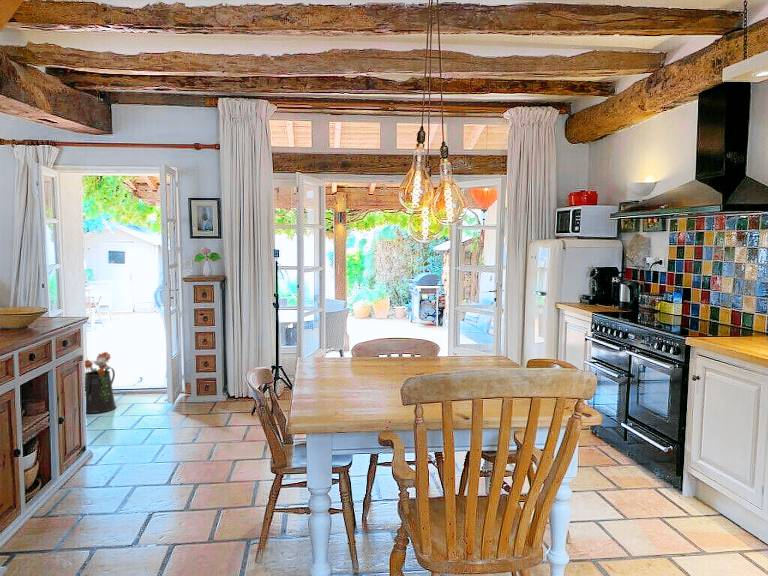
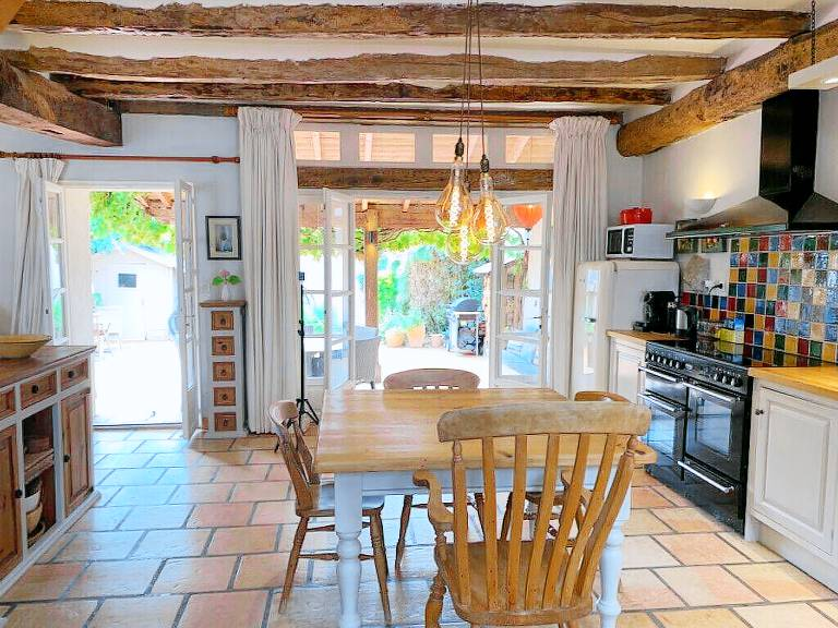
- watering can [84,351,117,414]
